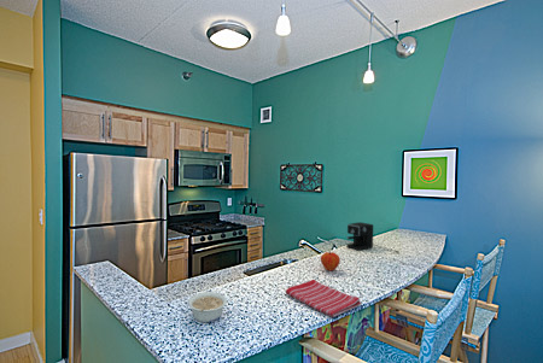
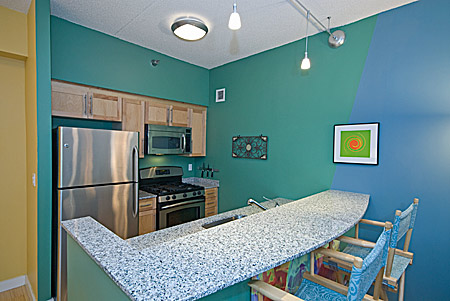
- legume [187,291,228,323]
- dish towel [285,279,362,318]
- fruit [320,250,341,273]
- coffee maker [345,221,401,253]
